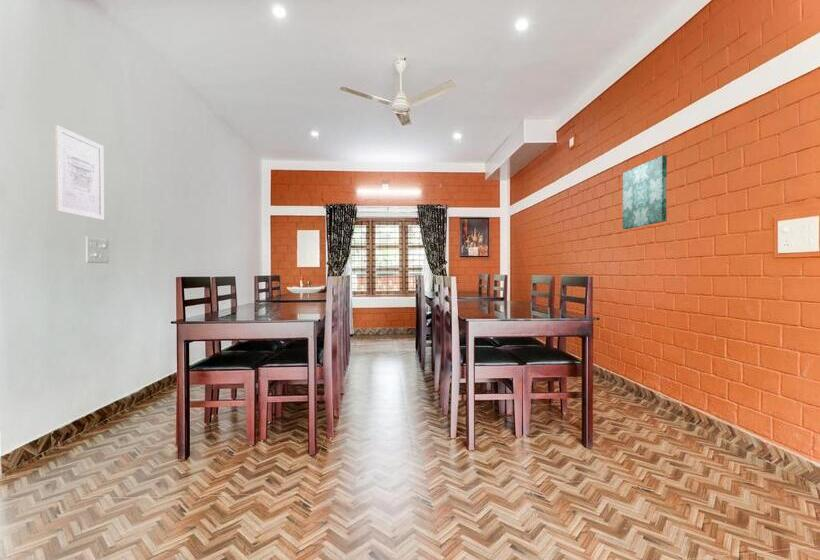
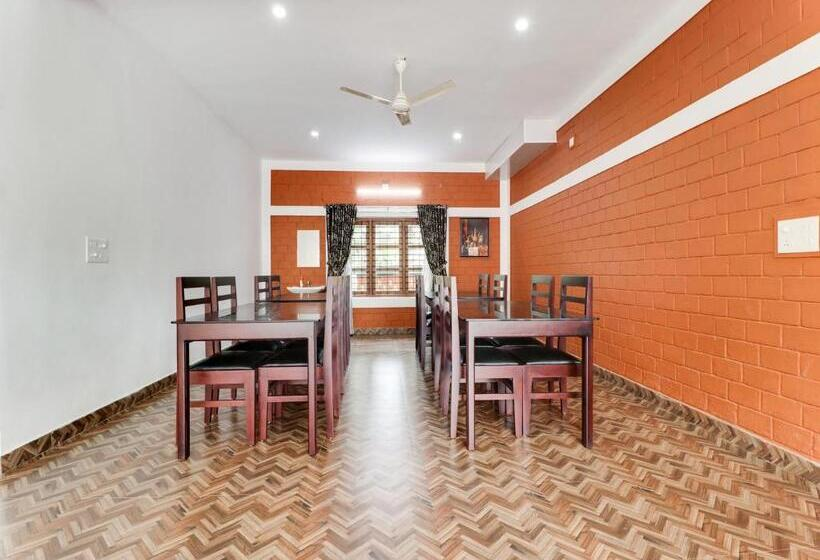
- wall art [55,124,105,221]
- wall art [622,154,668,230]
